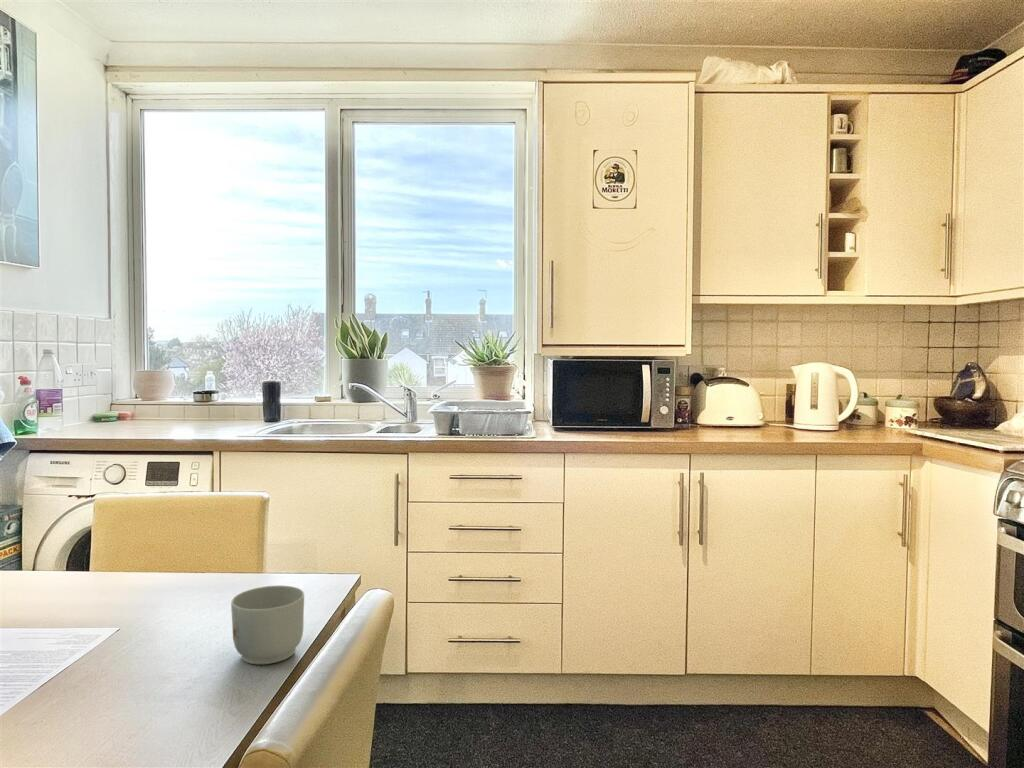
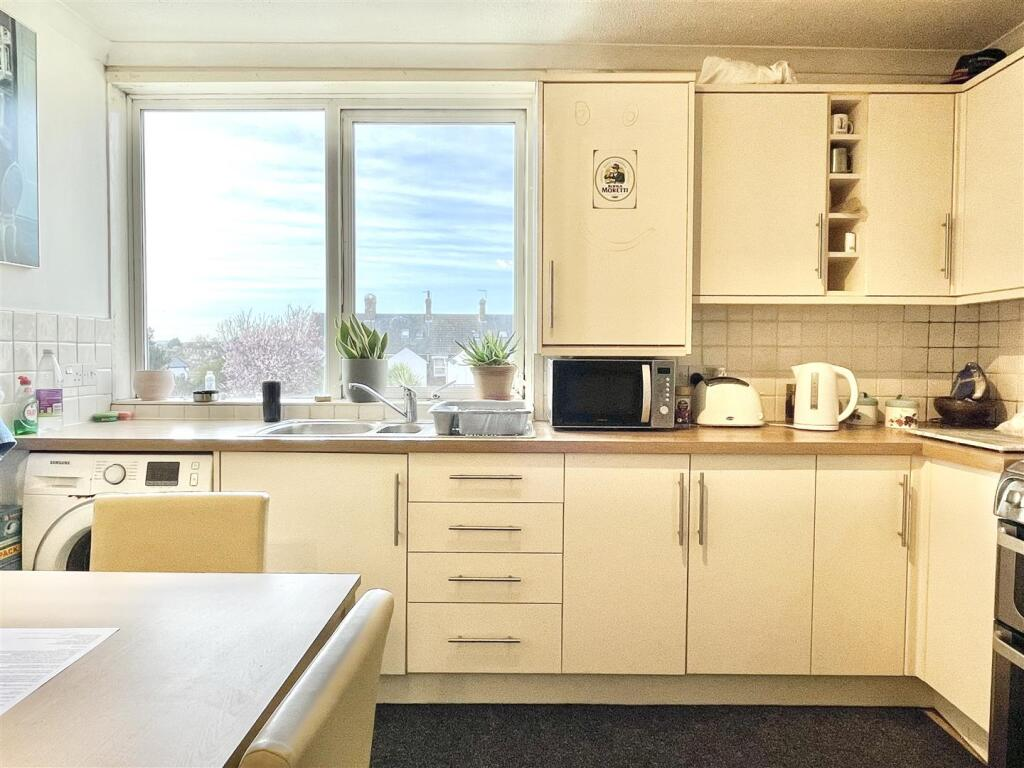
- mug [230,585,305,665]
